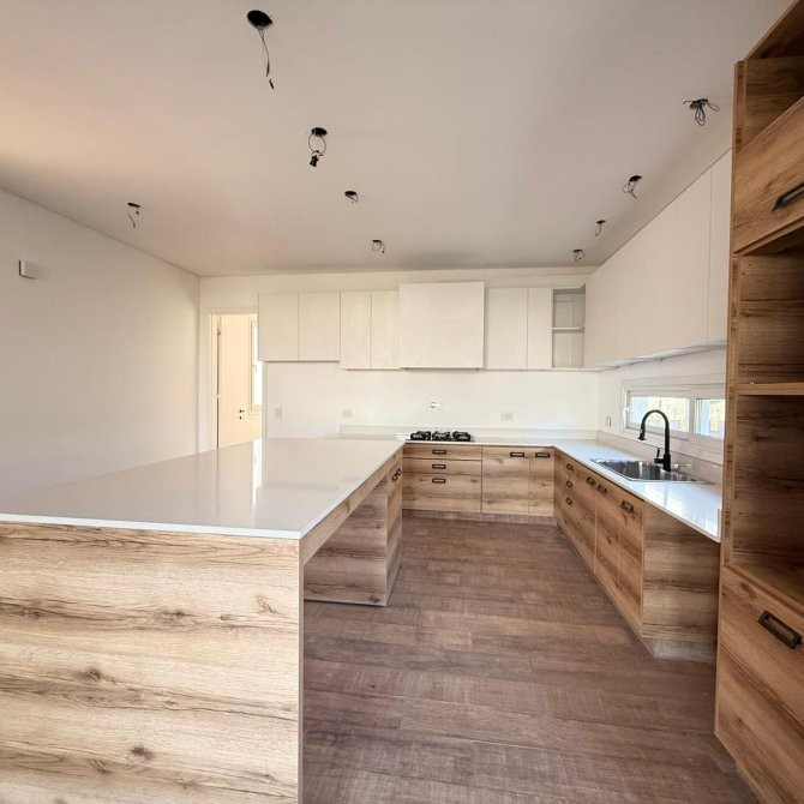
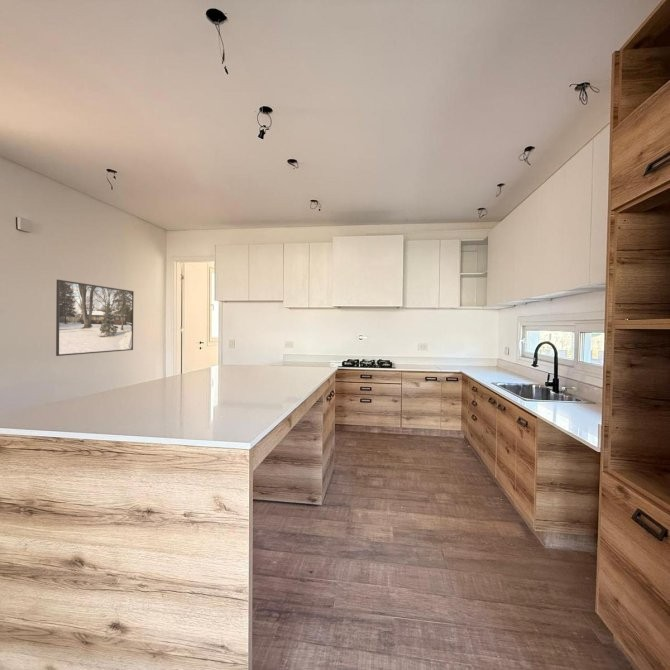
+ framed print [55,279,135,357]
